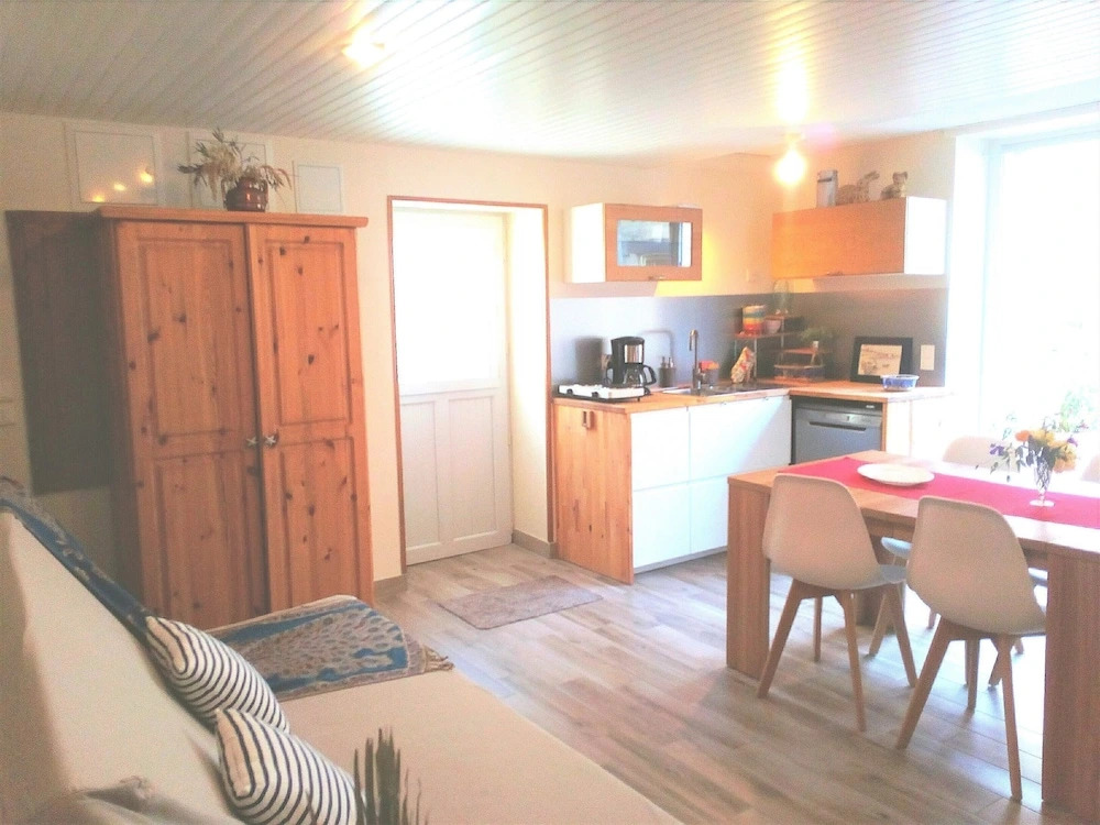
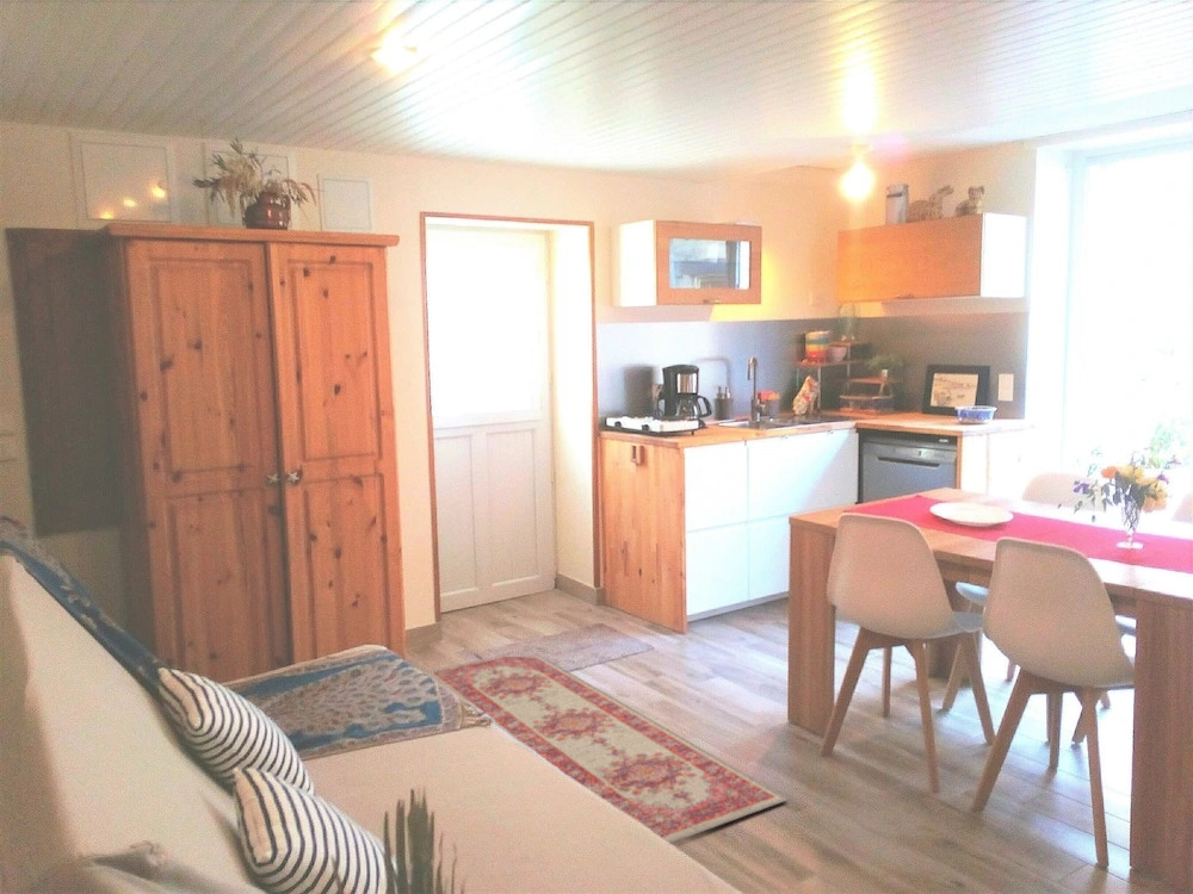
+ rug [425,648,789,844]
